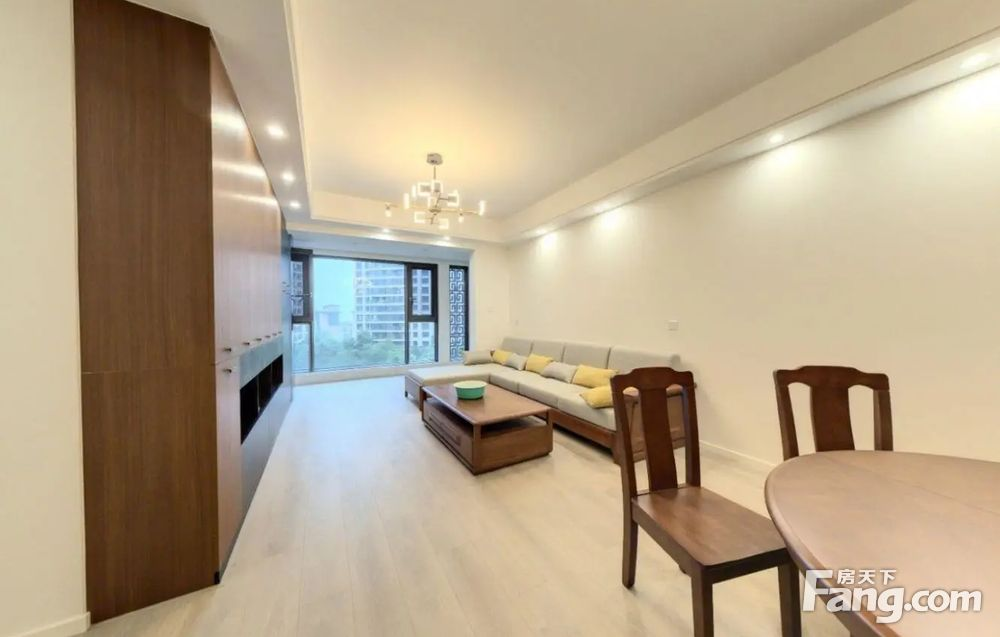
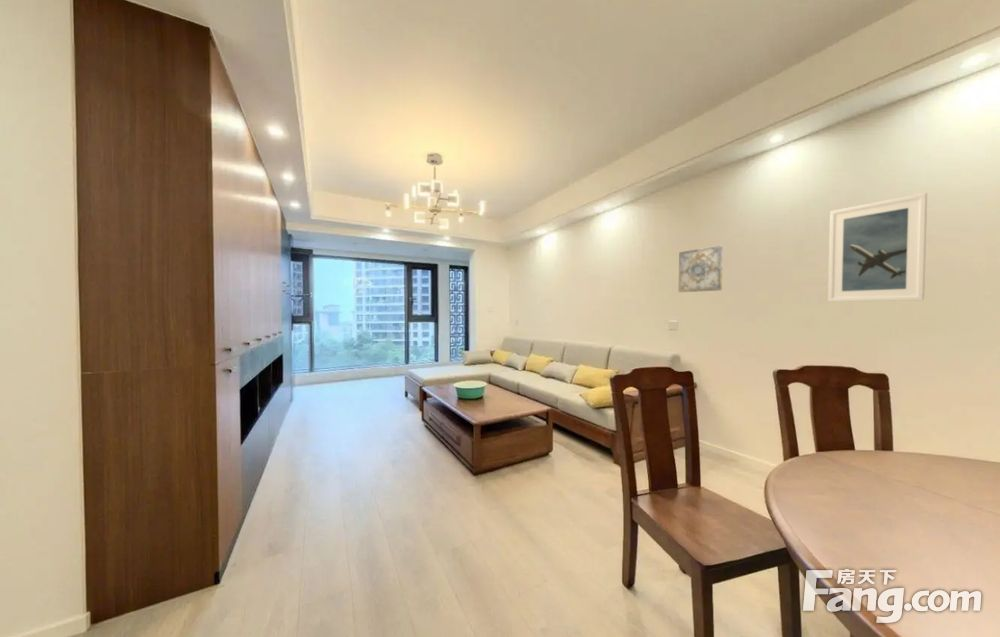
+ wall art [678,245,724,293]
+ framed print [827,192,928,303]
